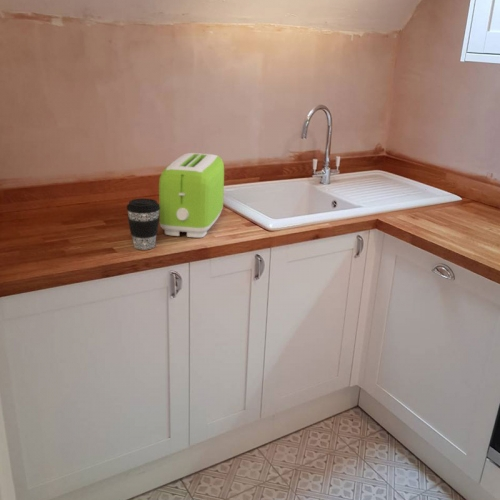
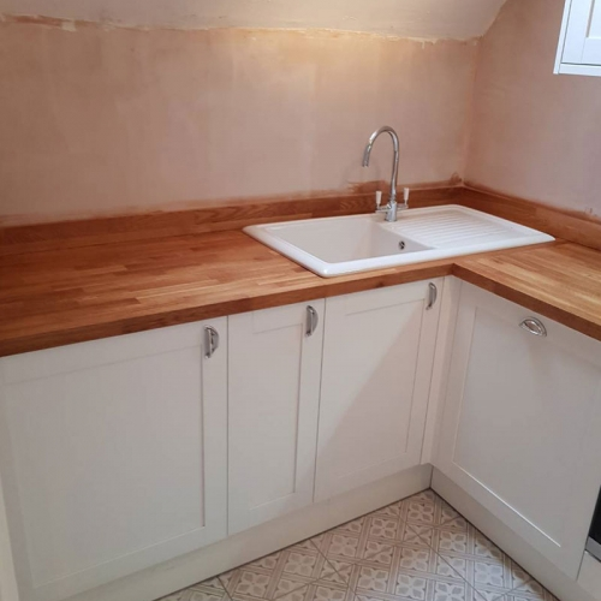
- toaster [158,152,225,239]
- coffee cup [125,197,160,251]
